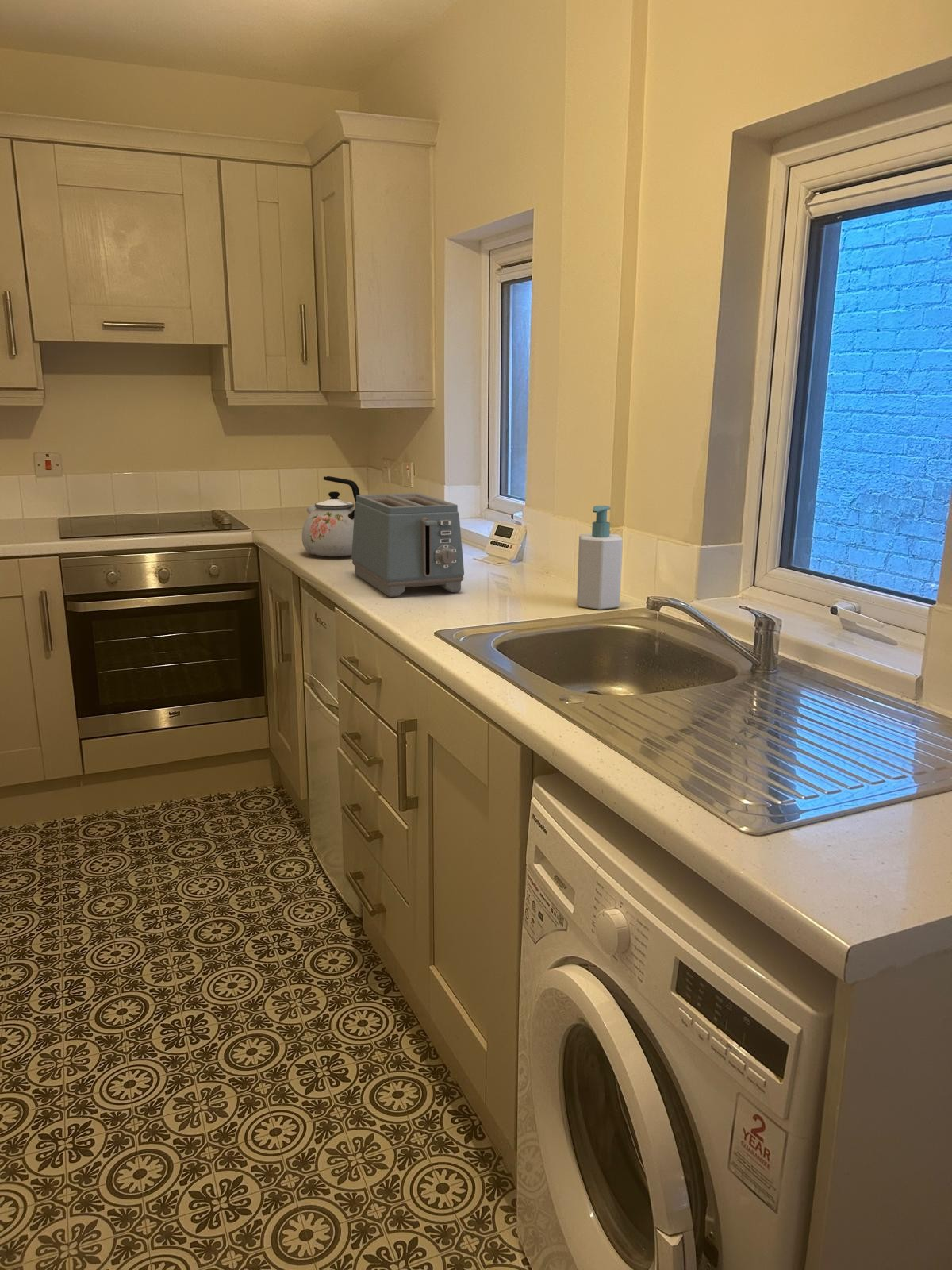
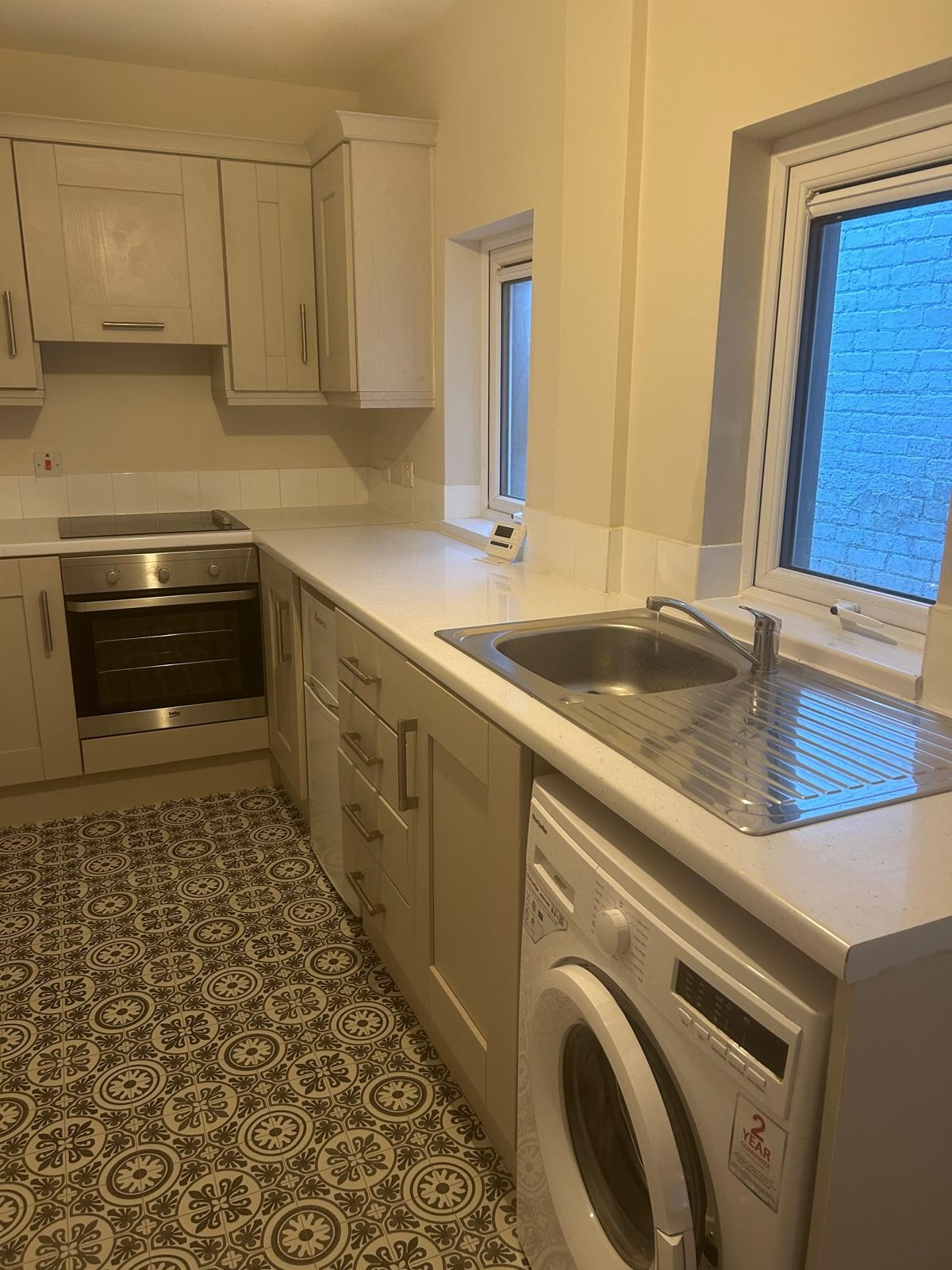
- toaster [351,492,465,598]
- soap bottle [576,505,624,610]
- kettle [301,475,361,557]
